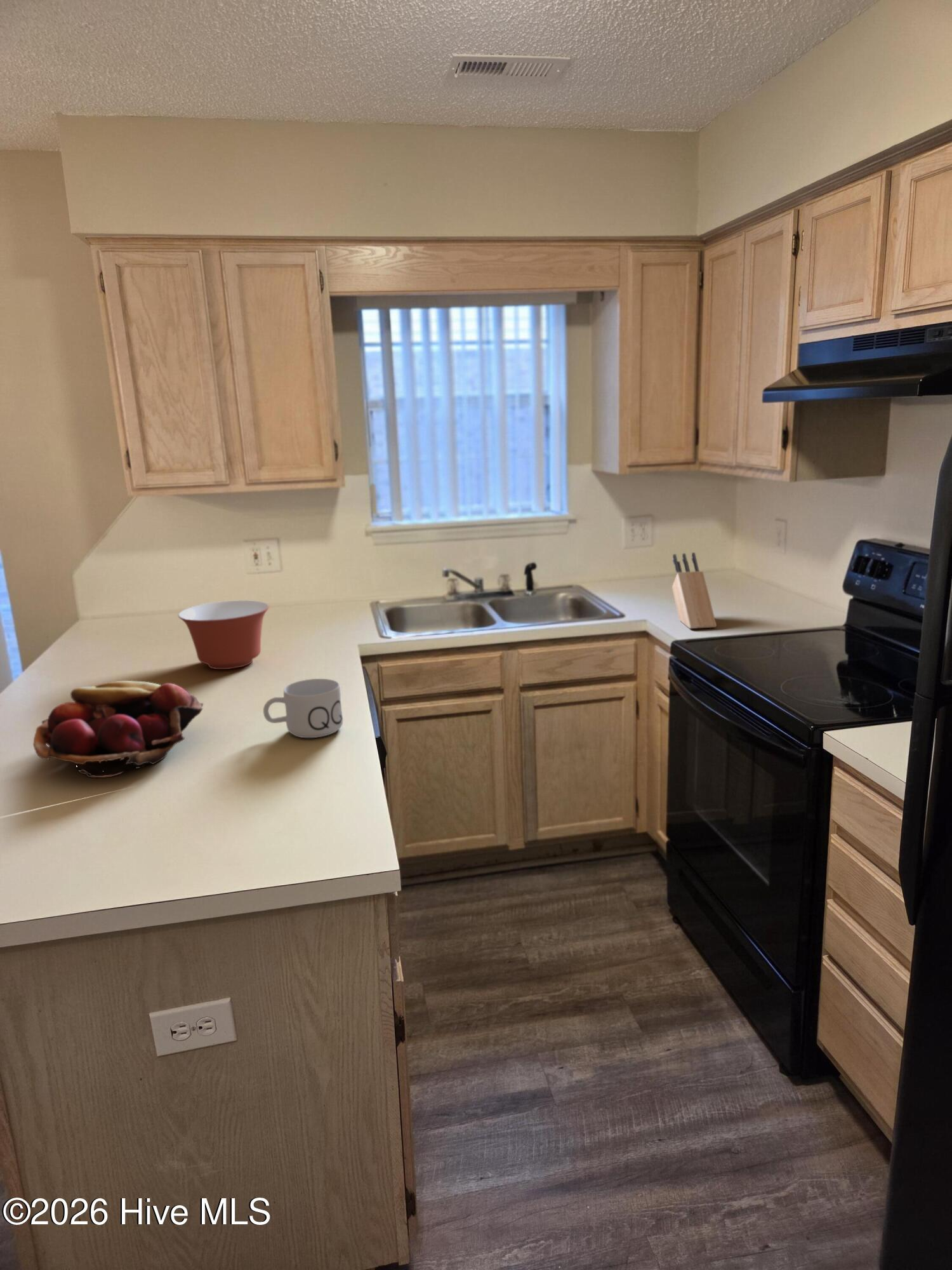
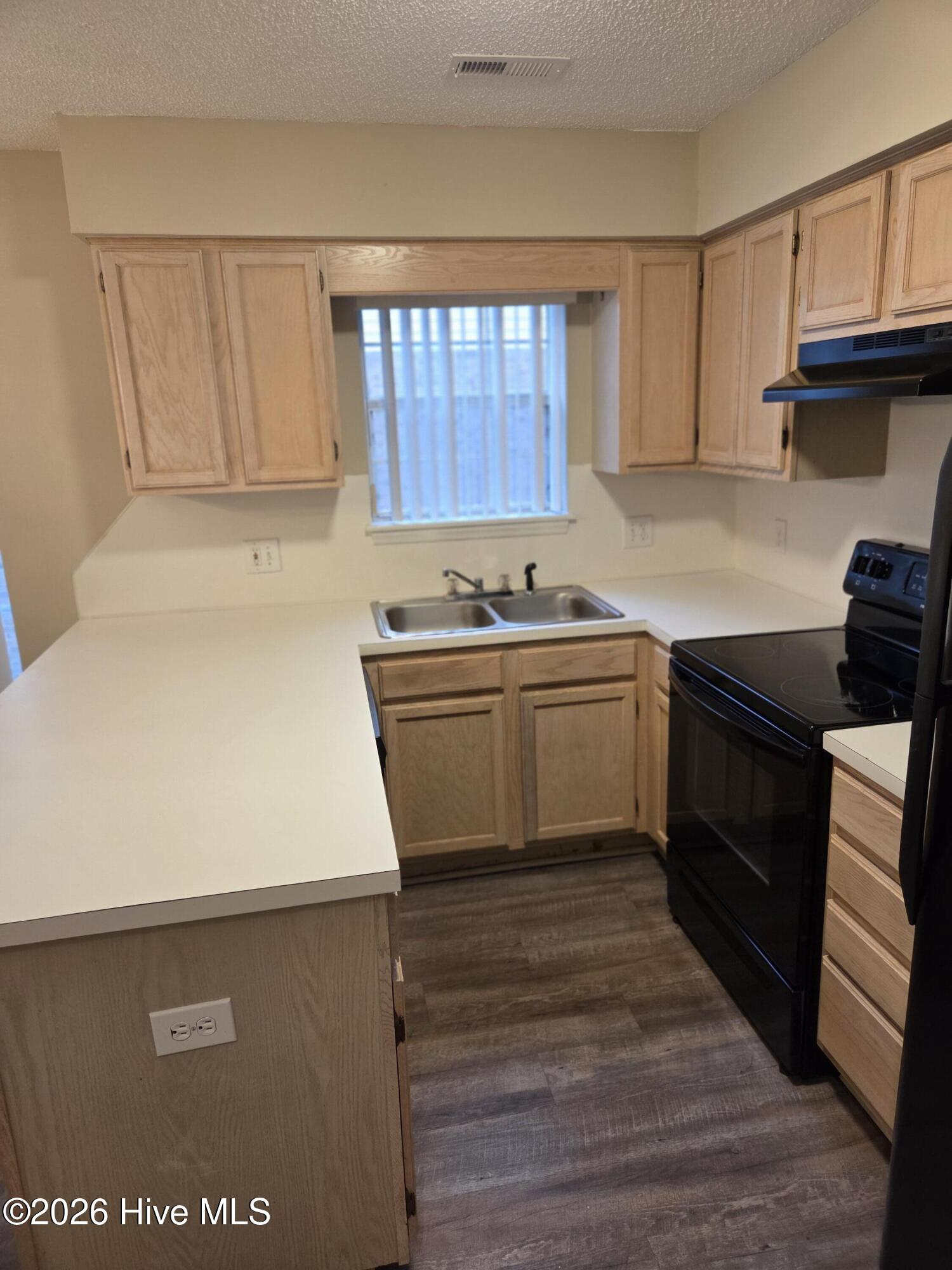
- mixing bowl [177,599,270,670]
- mug [263,678,343,739]
- fruit basket [33,680,204,779]
- knife block [671,552,717,629]
